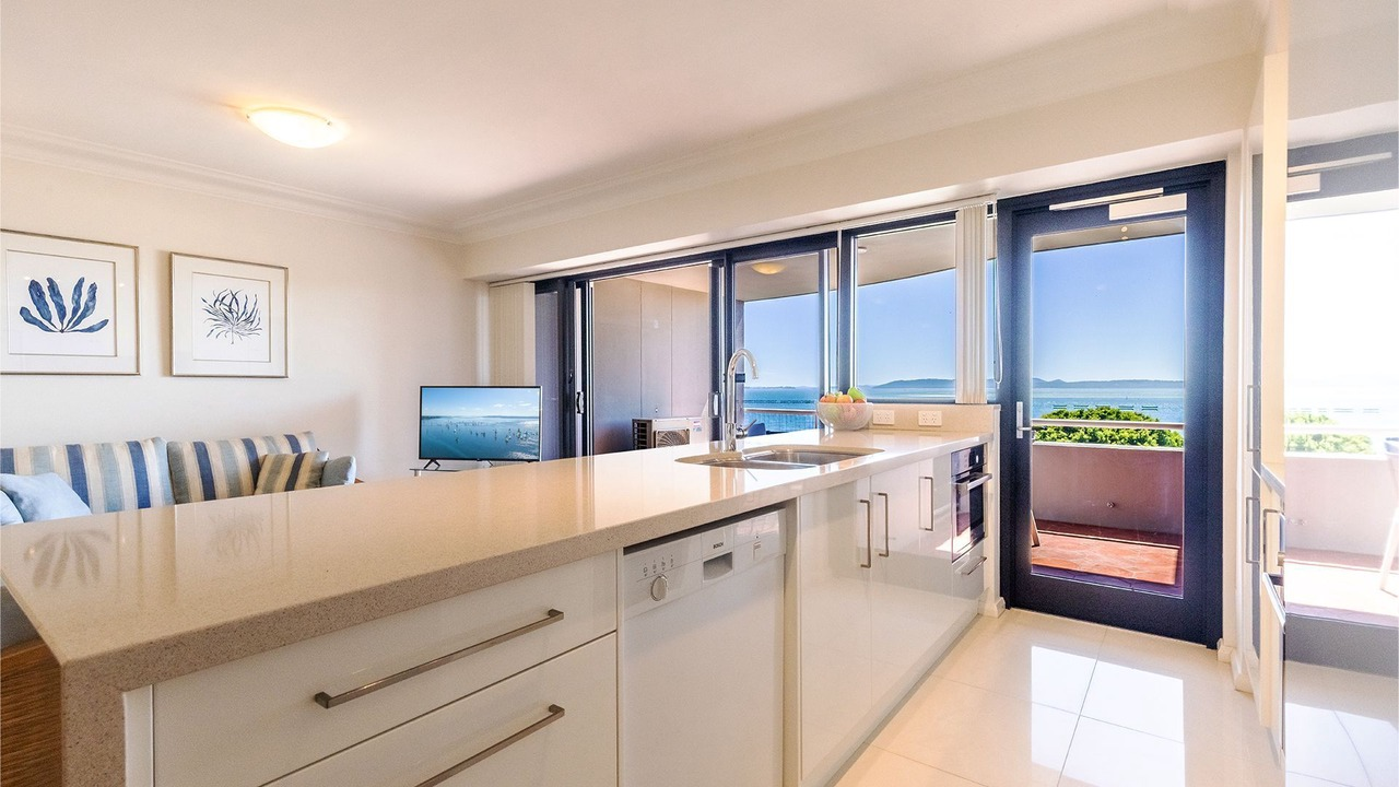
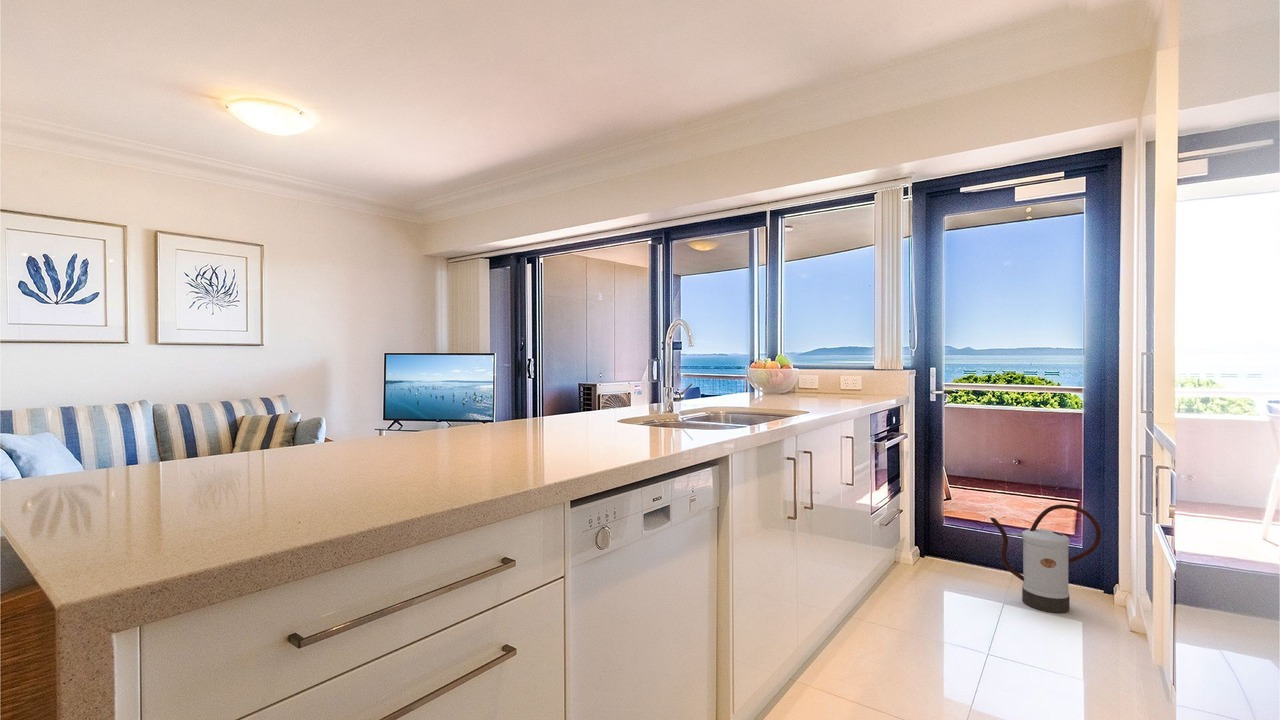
+ watering can [989,503,1102,614]
